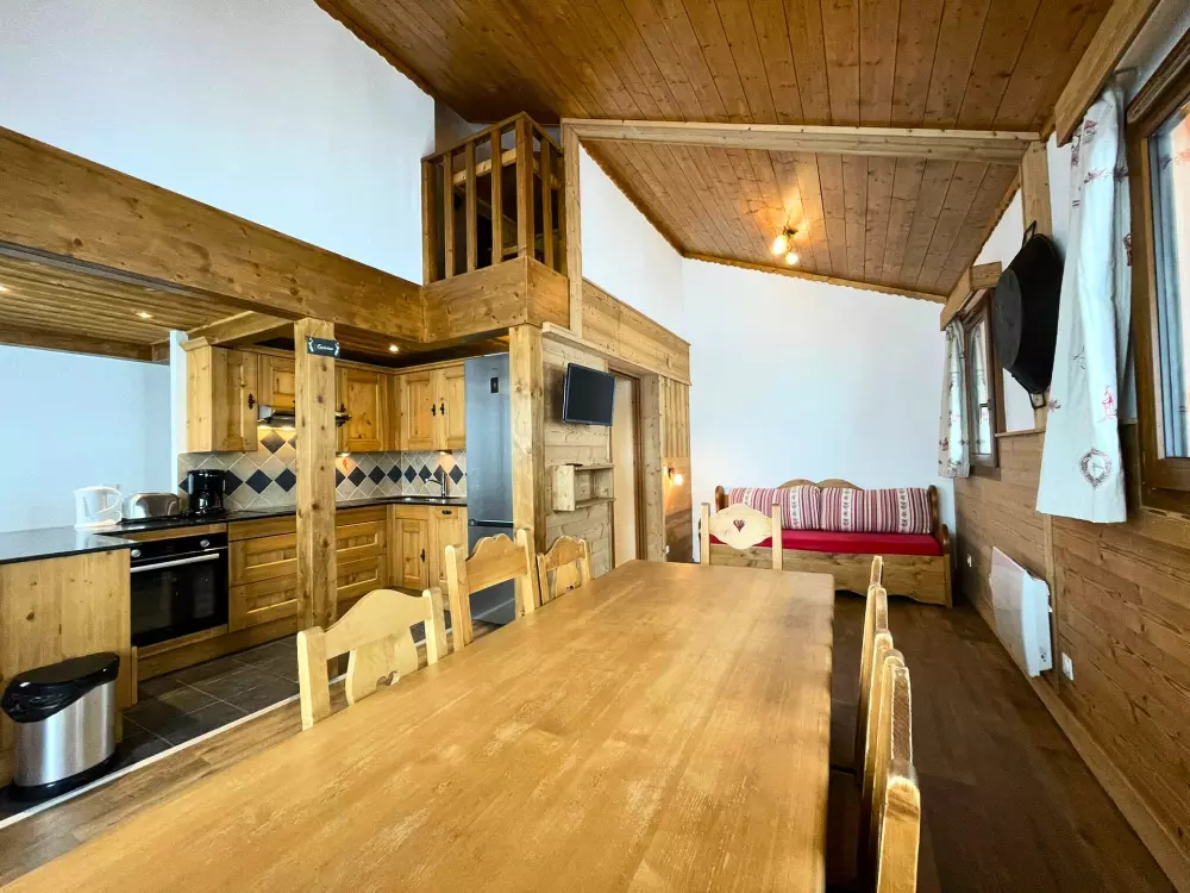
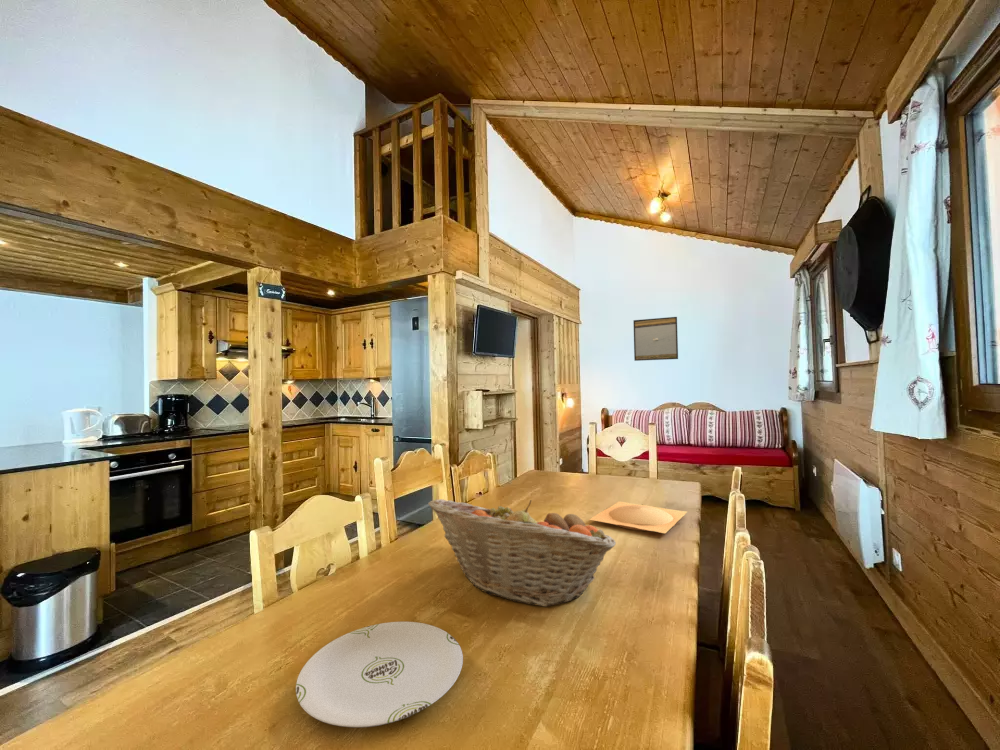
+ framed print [632,316,679,362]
+ fruit basket [427,498,617,608]
+ plate [295,621,464,728]
+ plate [588,501,688,534]
